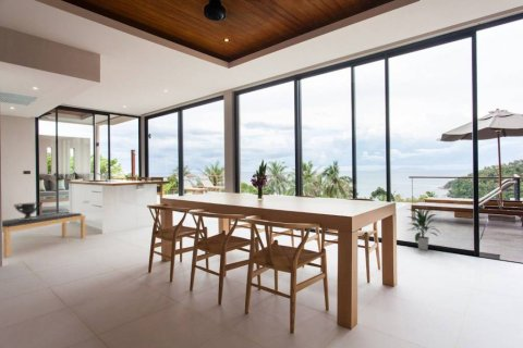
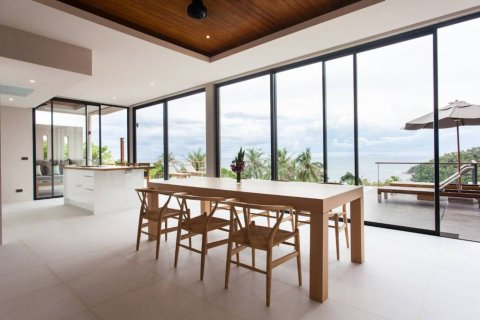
- bench [1,212,87,258]
- indoor plant [404,204,441,251]
- decorative urn [12,200,44,220]
